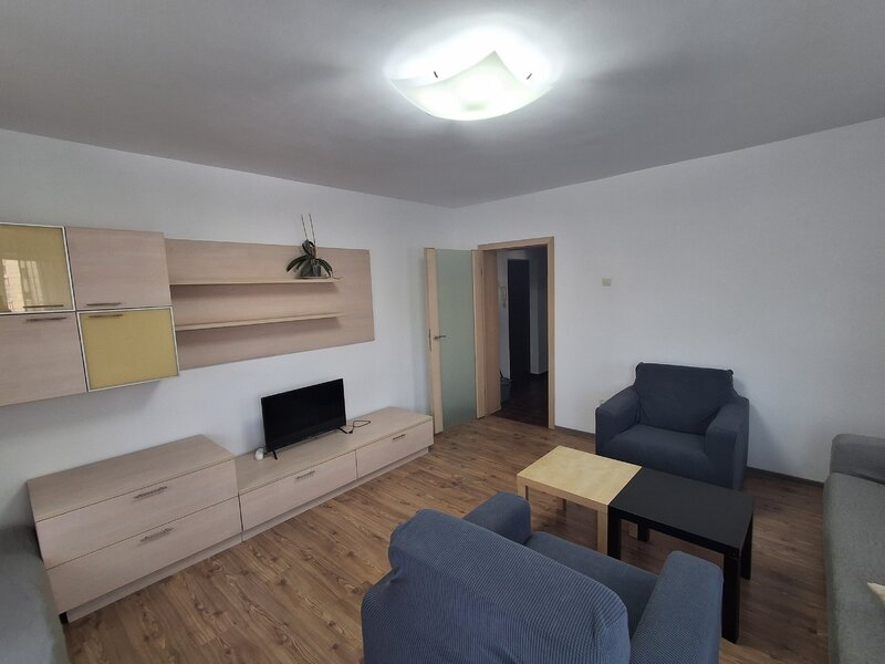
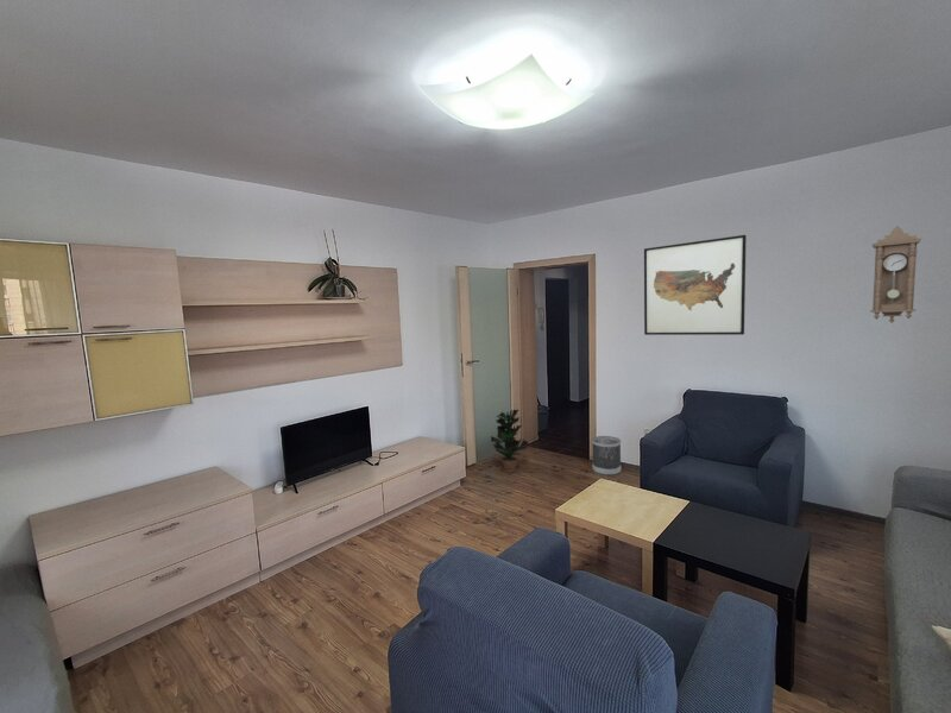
+ potted plant [490,409,530,474]
+ wall art [643,234,748,336]
+ pendulum clock [869,225,922,324]
+ wastebasket [591,435,623,477]
